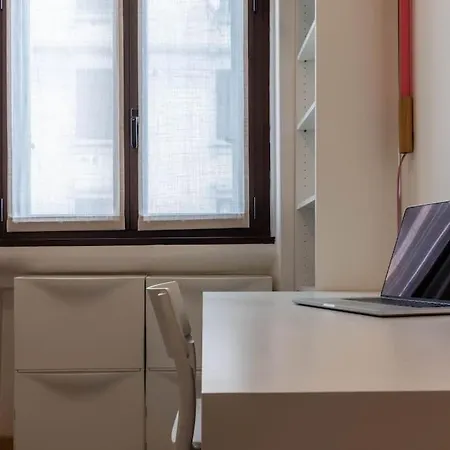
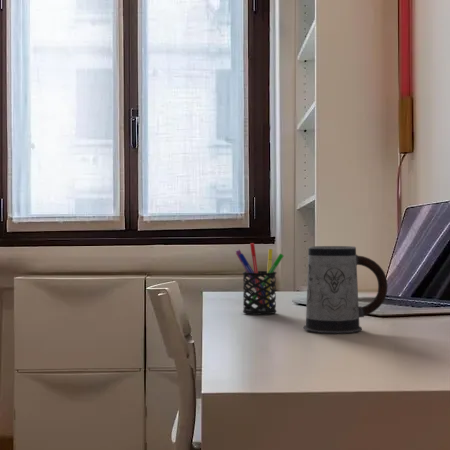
+ mug [302,245,388,334]
+ pen holder [235,242,284,315]
